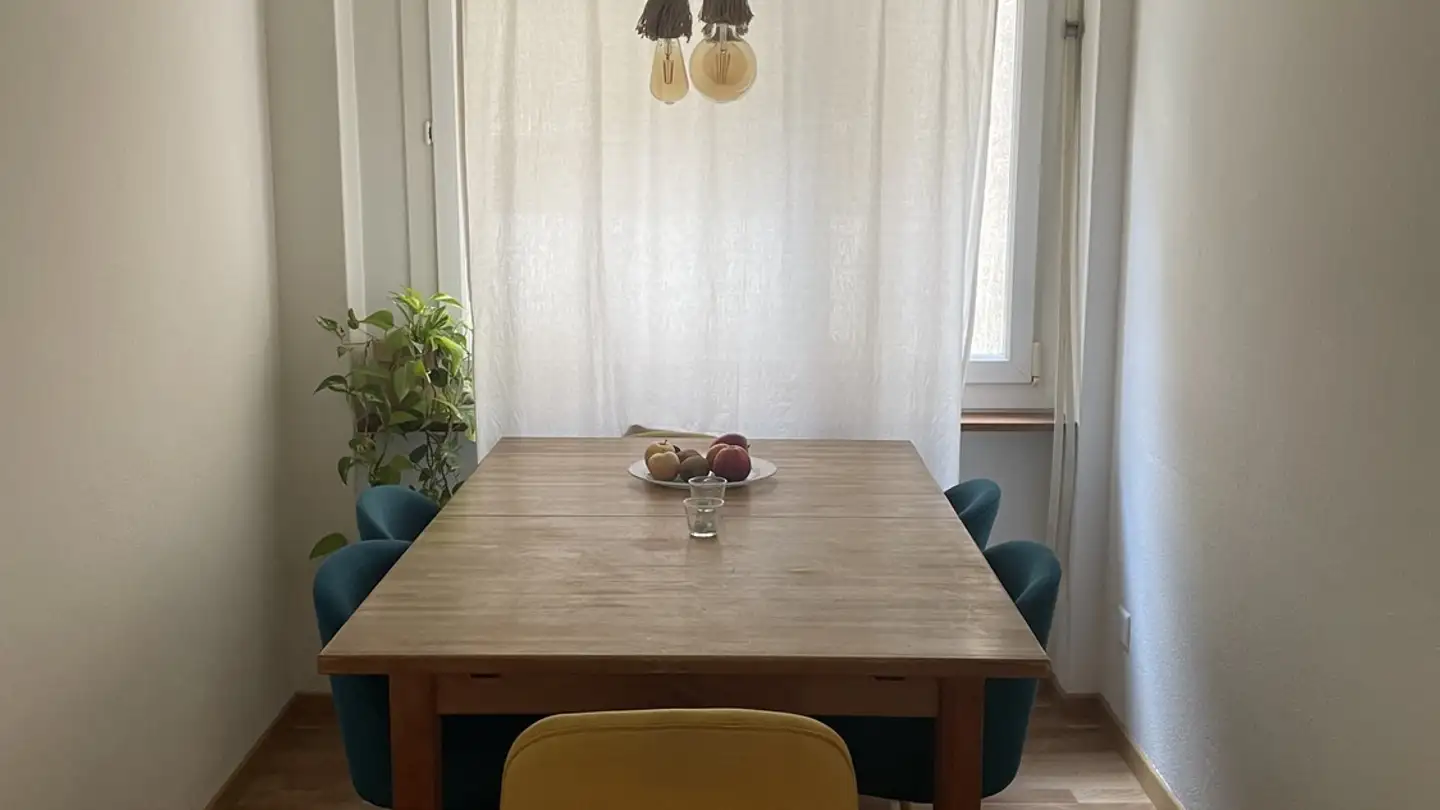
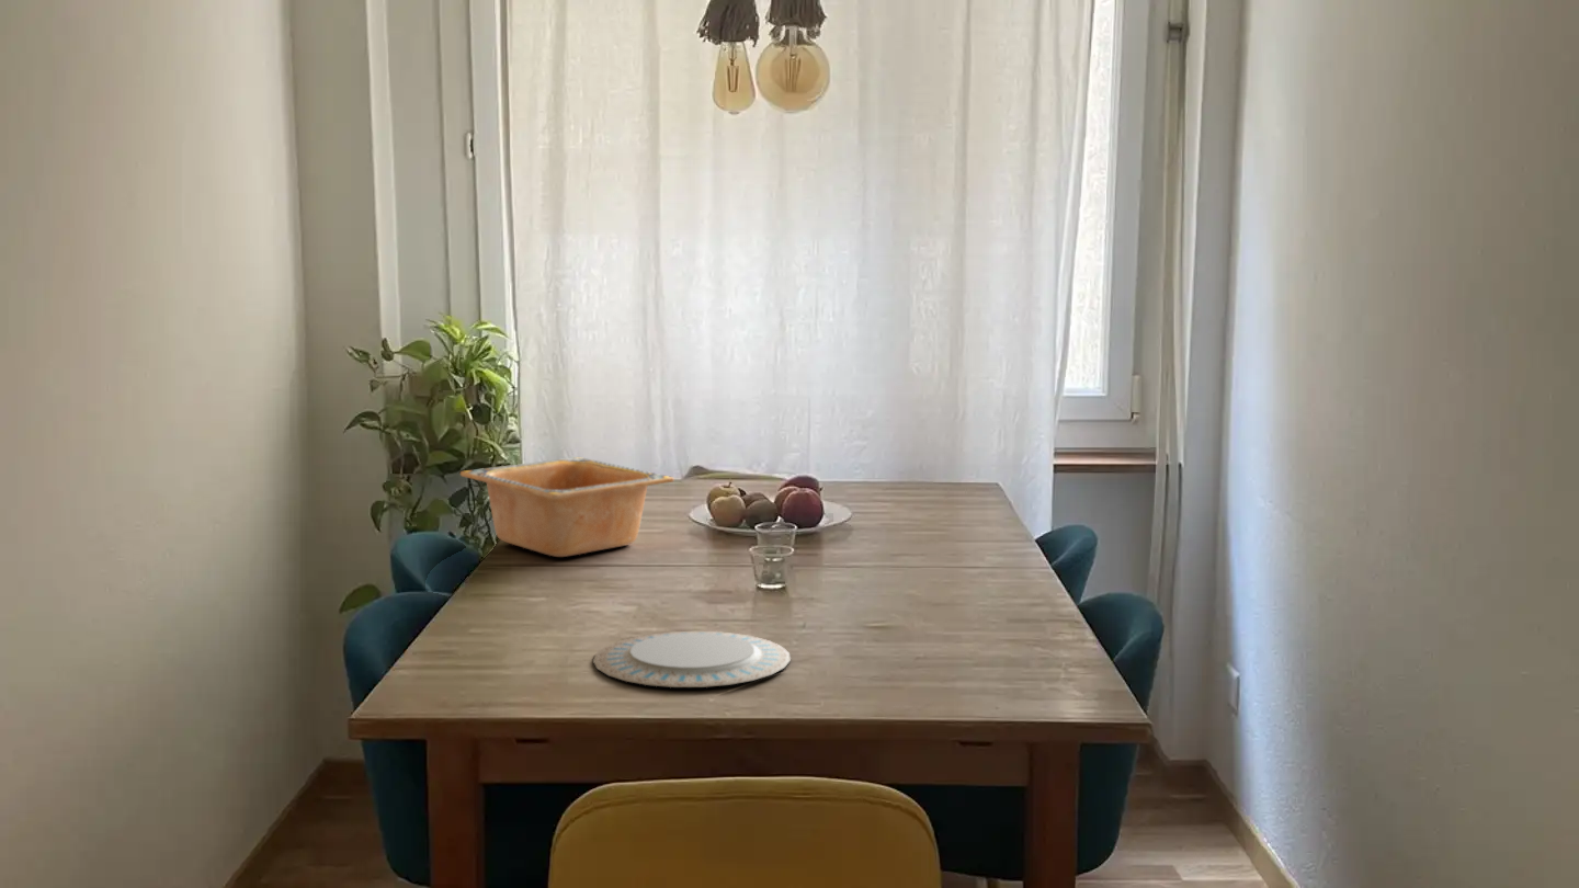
+ serving bowl [459,456,675,558]
+ chinaware [592,630,792,688]
